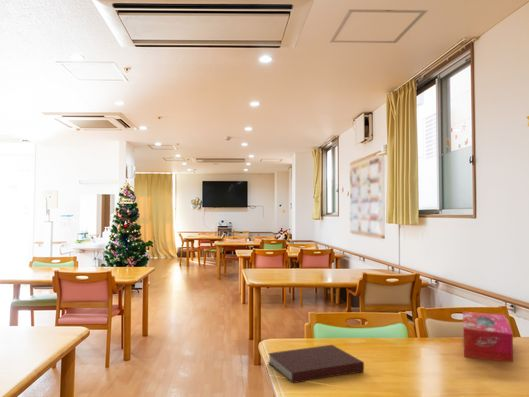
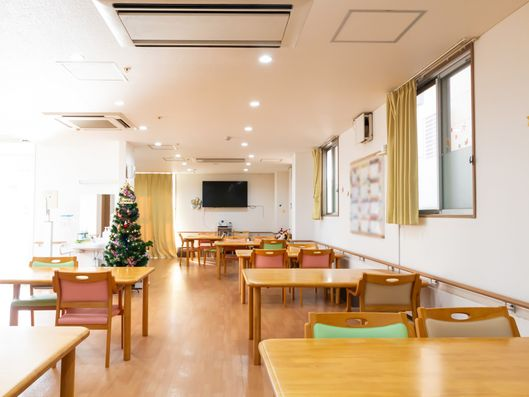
- tissue box [462,310,514,363]
- notebook [267,344,365,384]
